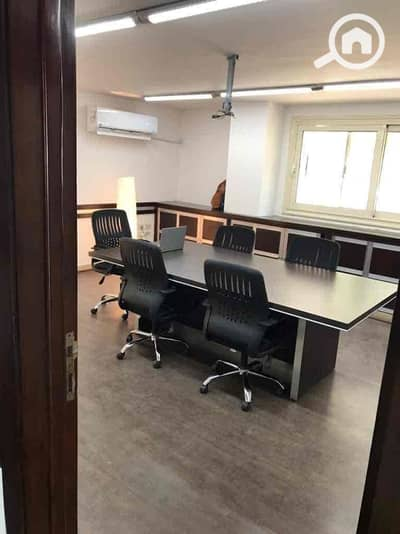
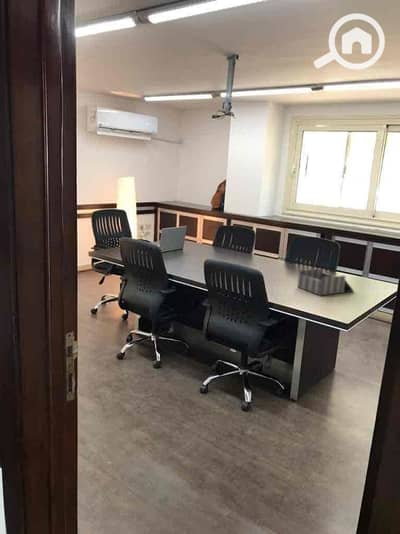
+ desk organizer [296,268,355,296]
